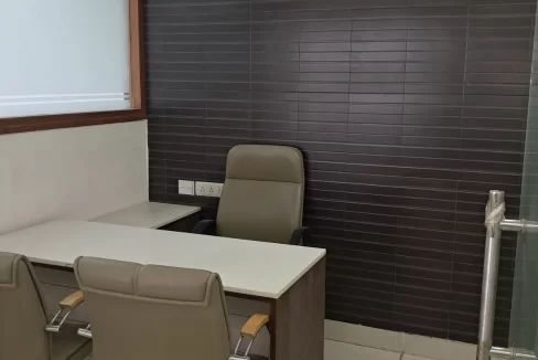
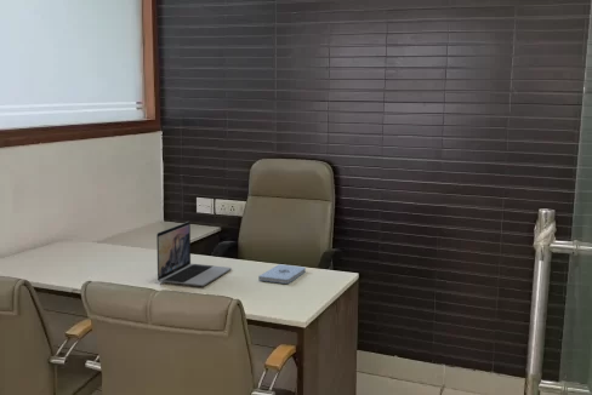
+ laptop [155,221,233,287]
+ notepad [257,263,307,285]
